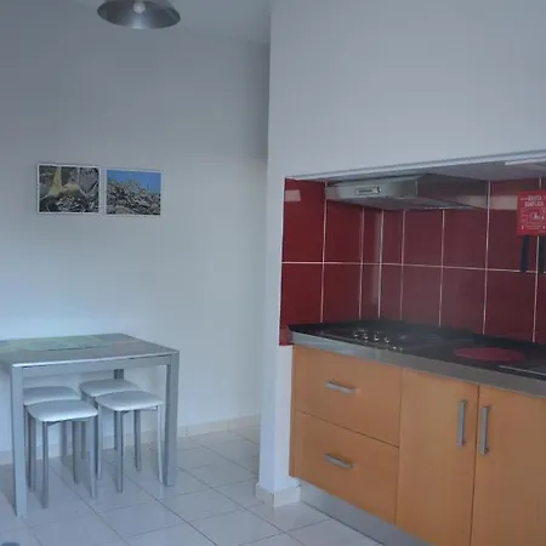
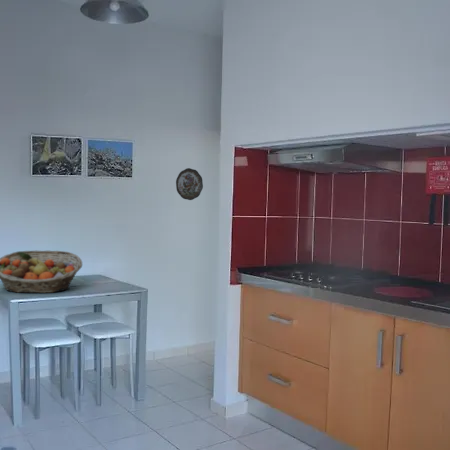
+ fruit basket [0,249,83,294]
+ decorative plate [175,167,204,201]
